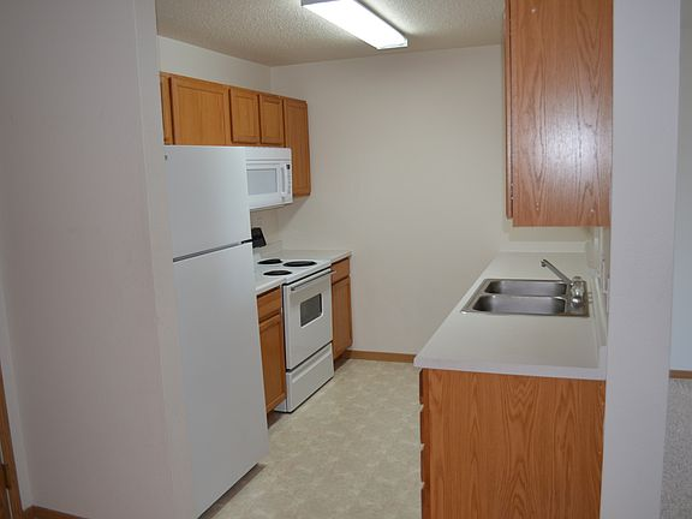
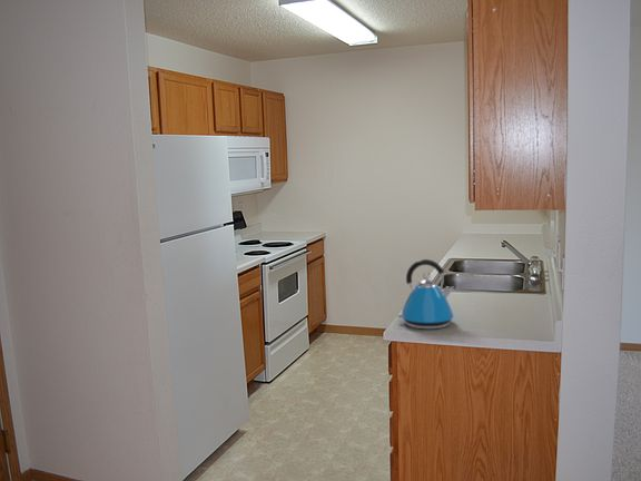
+ kettle [396,258,455,331]
